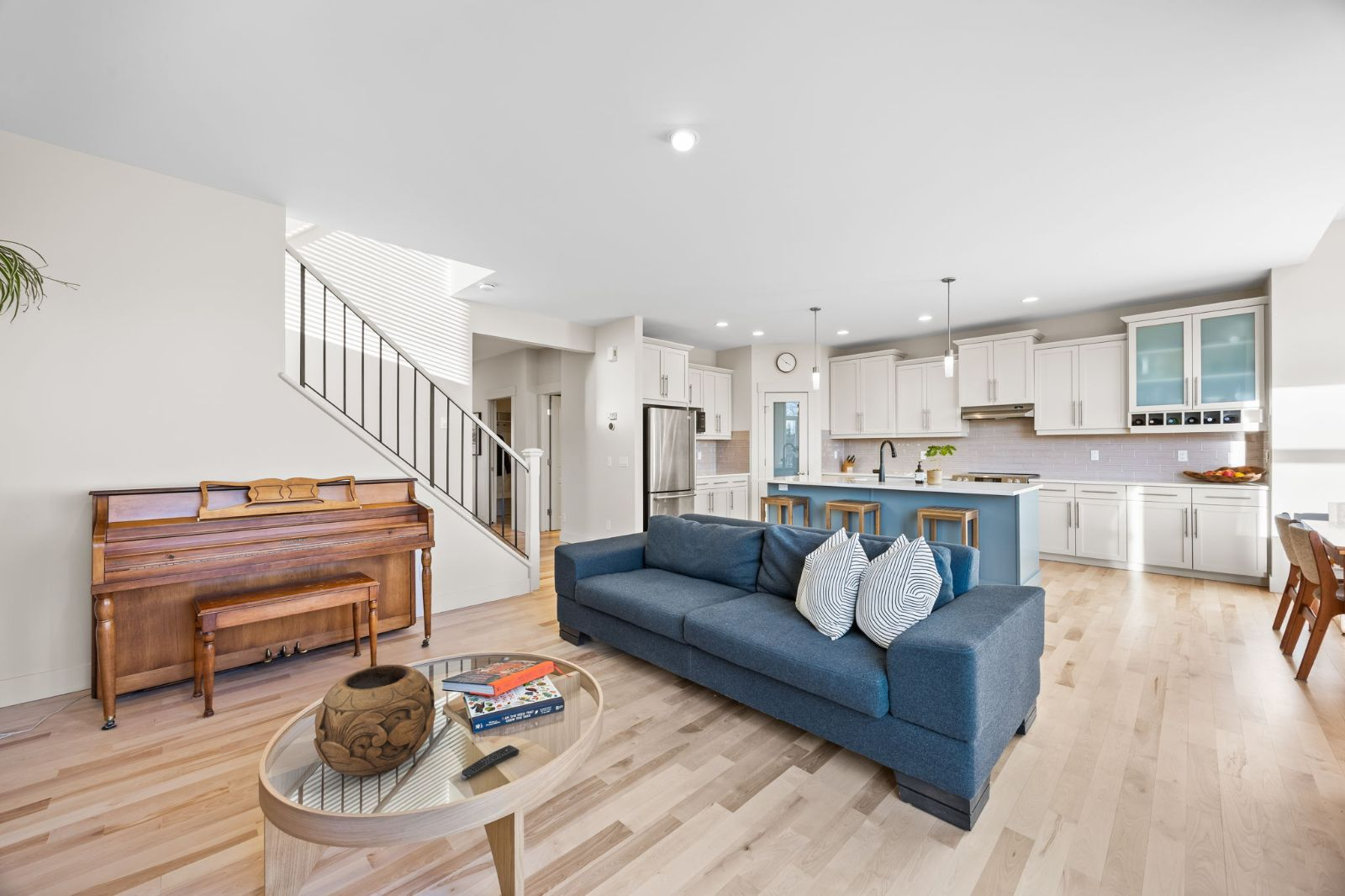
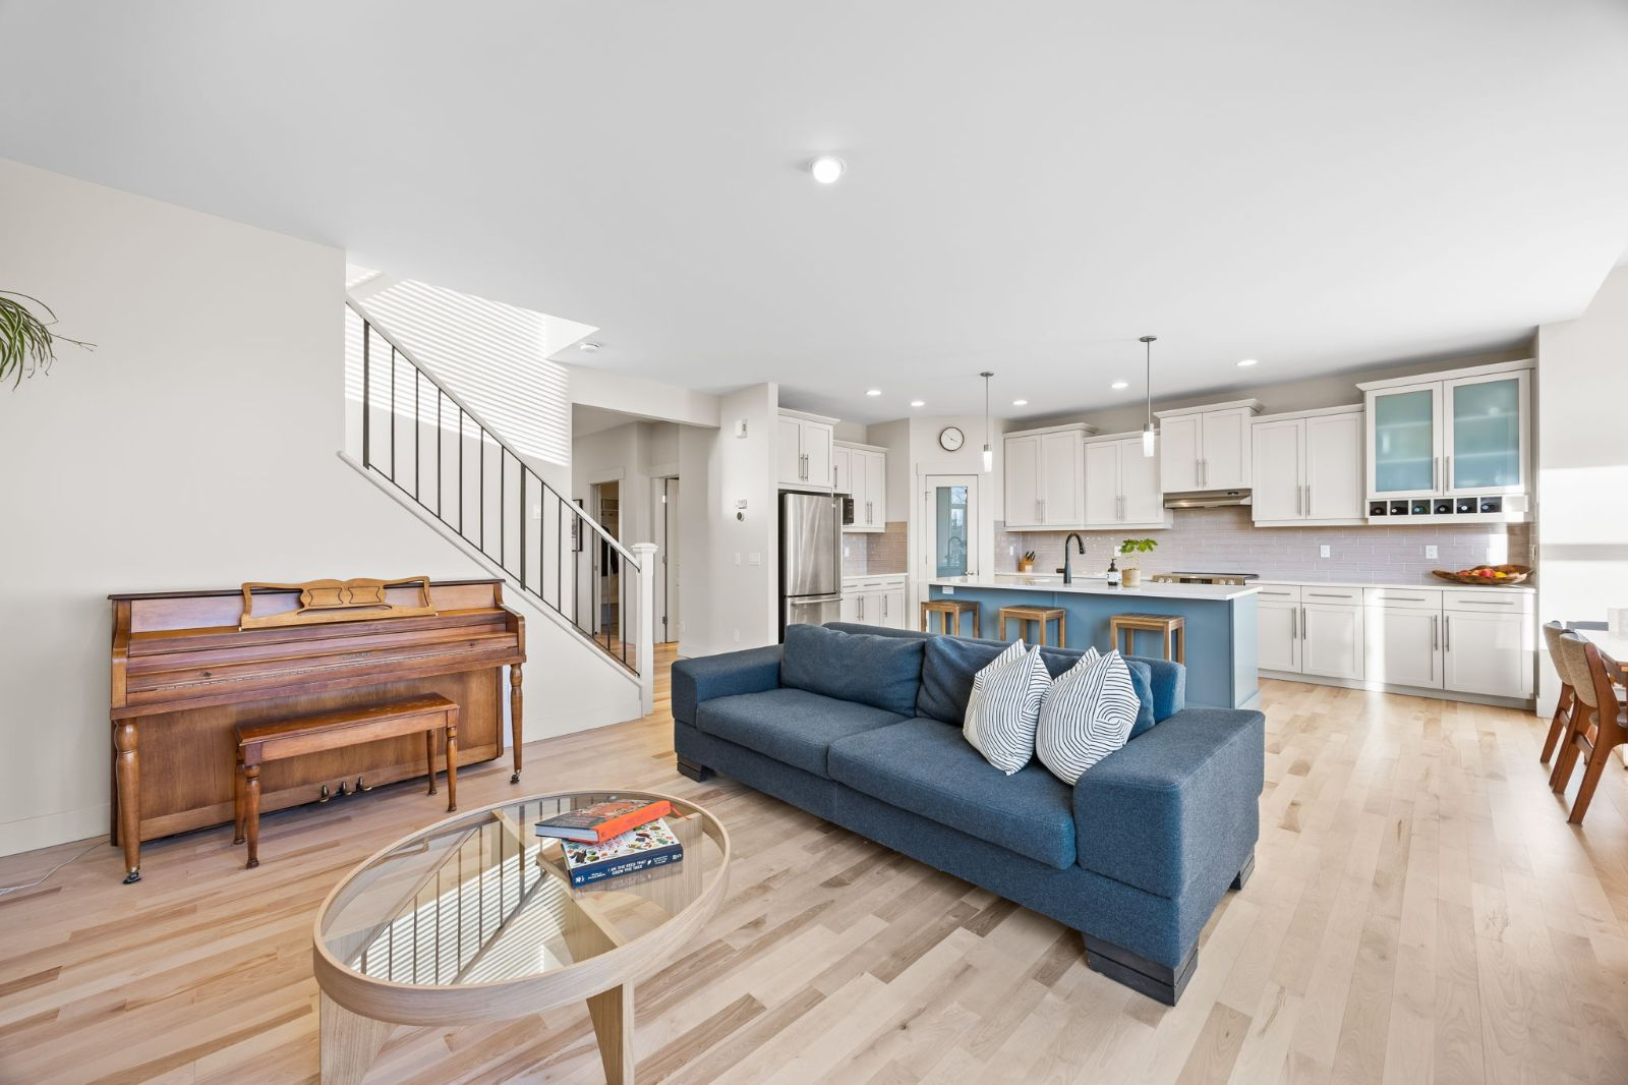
- remote control [460,745,520,780]
- decorative bowl [313,664,437,778]
